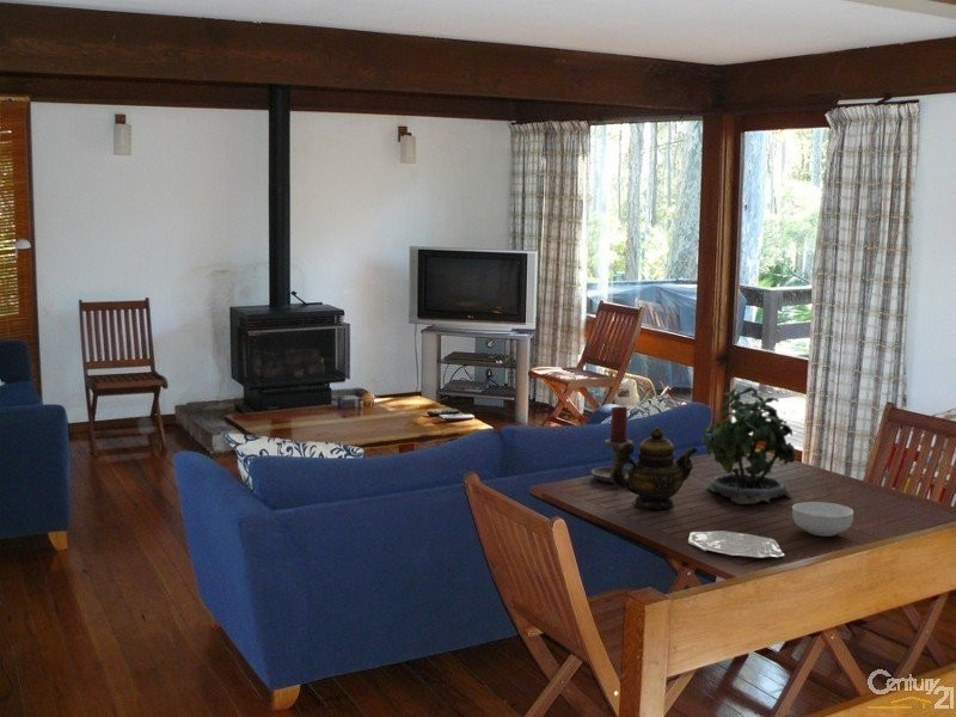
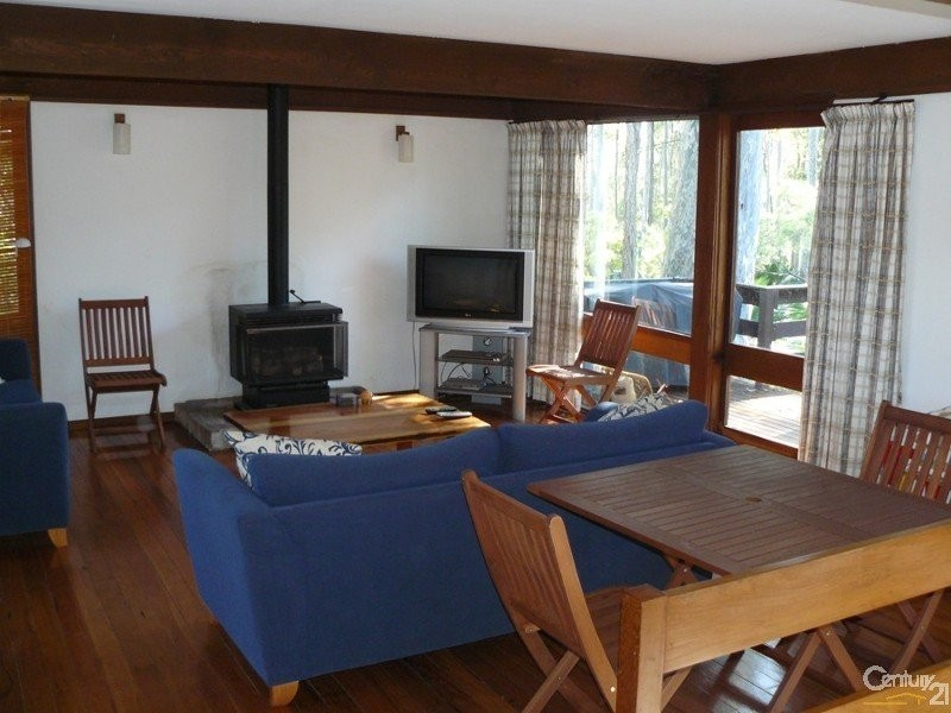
- potted plant [700,385,797,505]
- cereal bowl [791,501,854,538]
- plate [687,529,785,559]
- teapot [612,427,699,510]
- candle holder [590,405,633,484]
